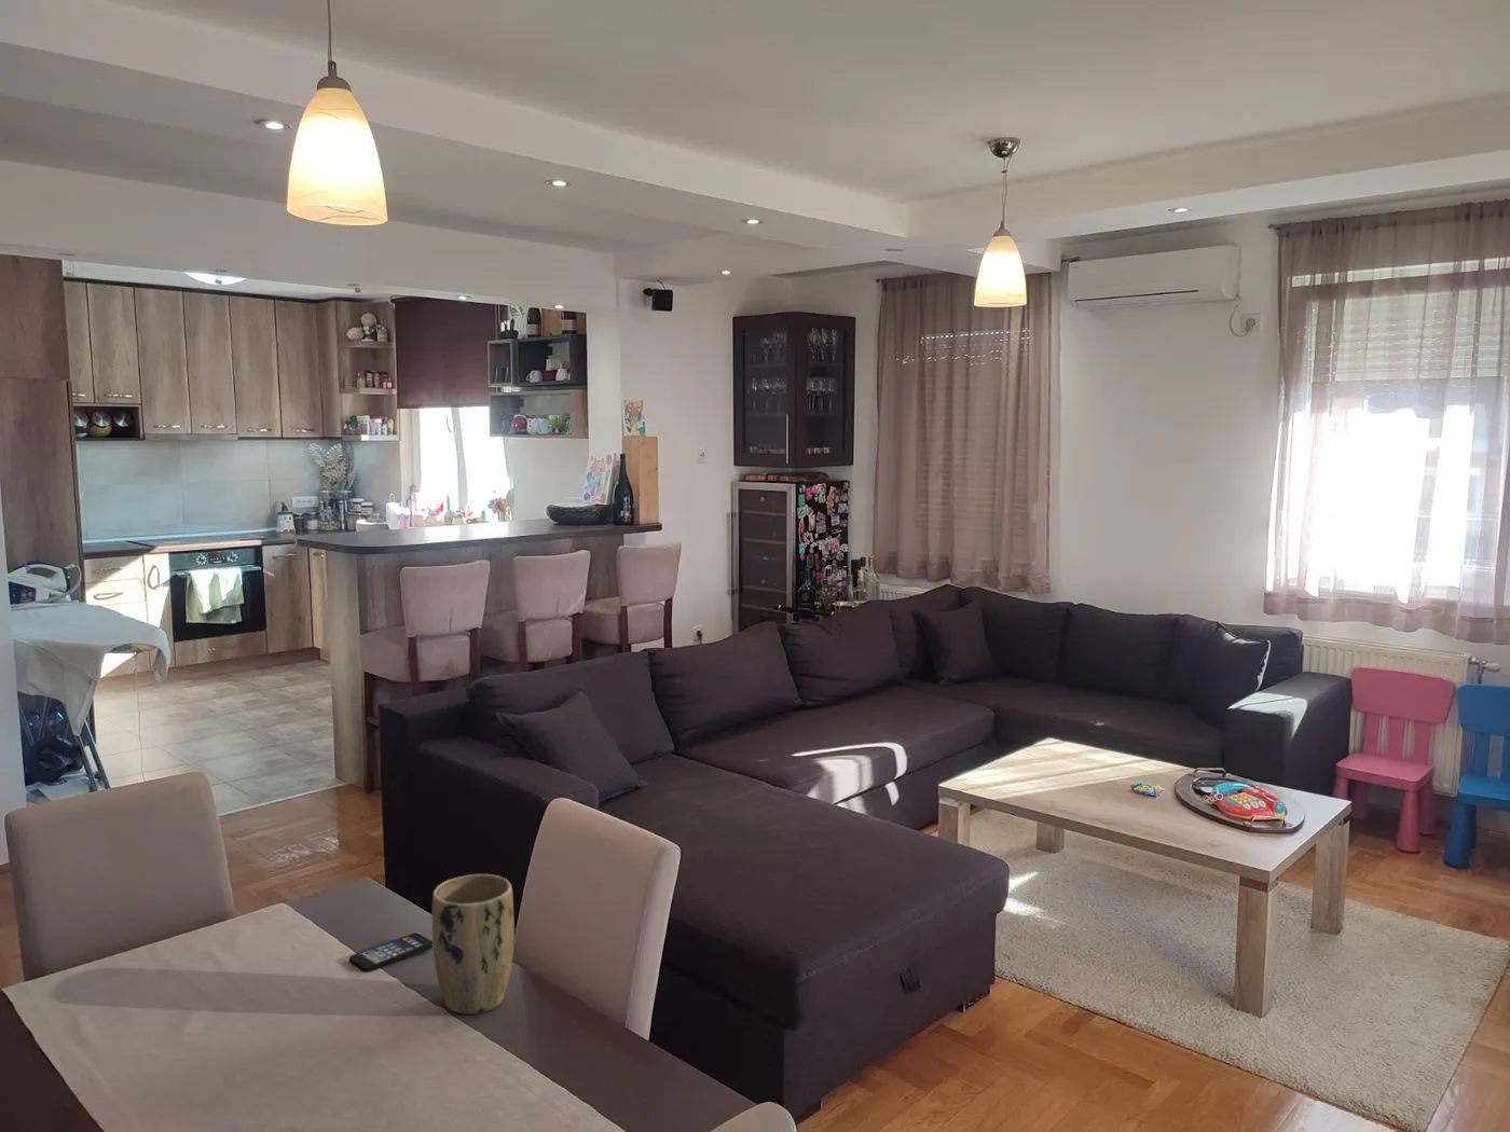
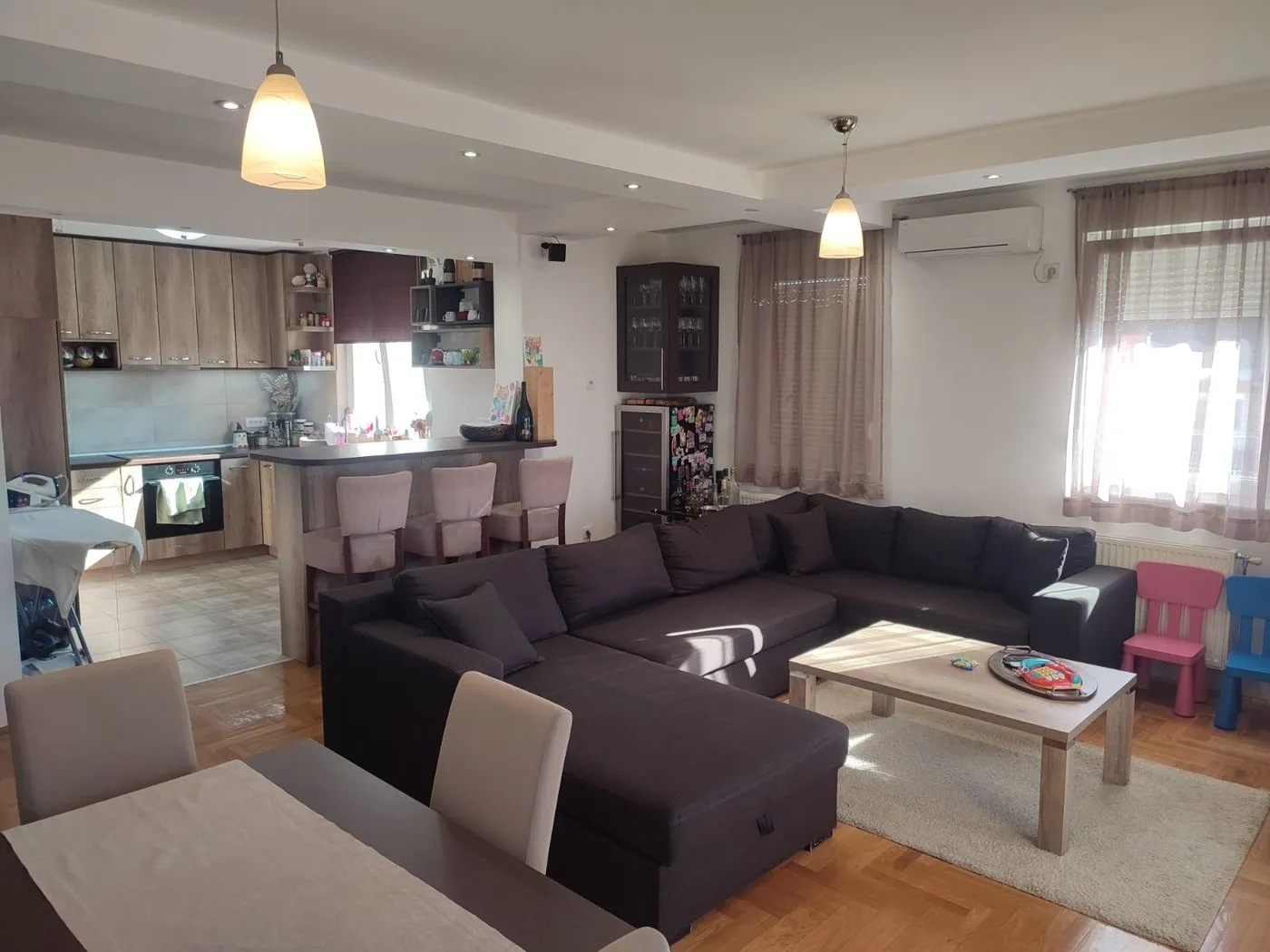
- plant pot [432,873,516,1015]
- smartphone [348,931,434,974]
